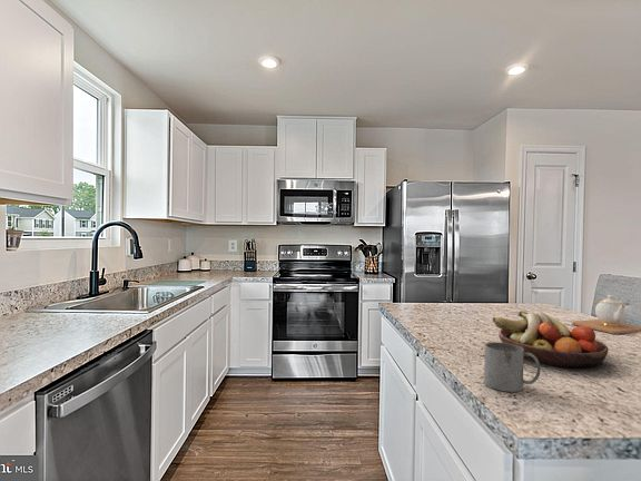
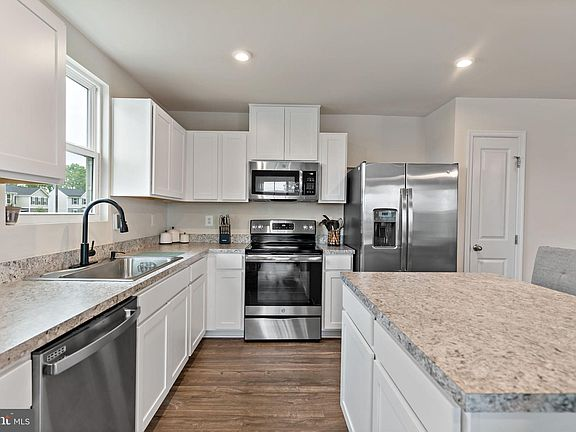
- fruit bowl [492,311,610,369]
- mug [483,341,541,393]
- teapot [571,294,641,335]
